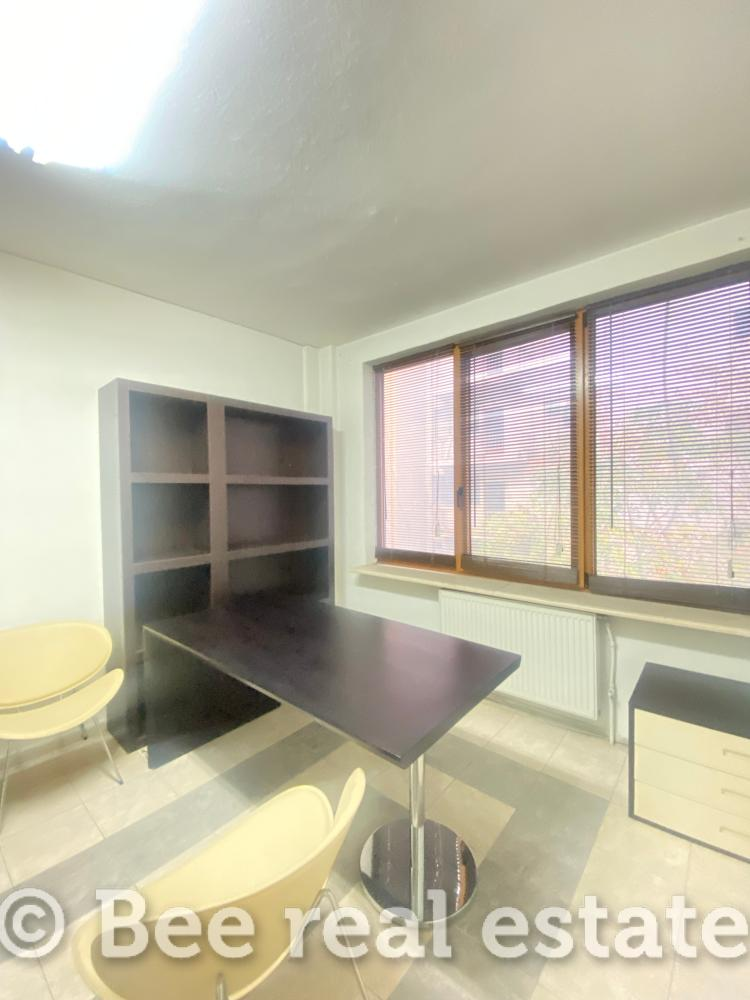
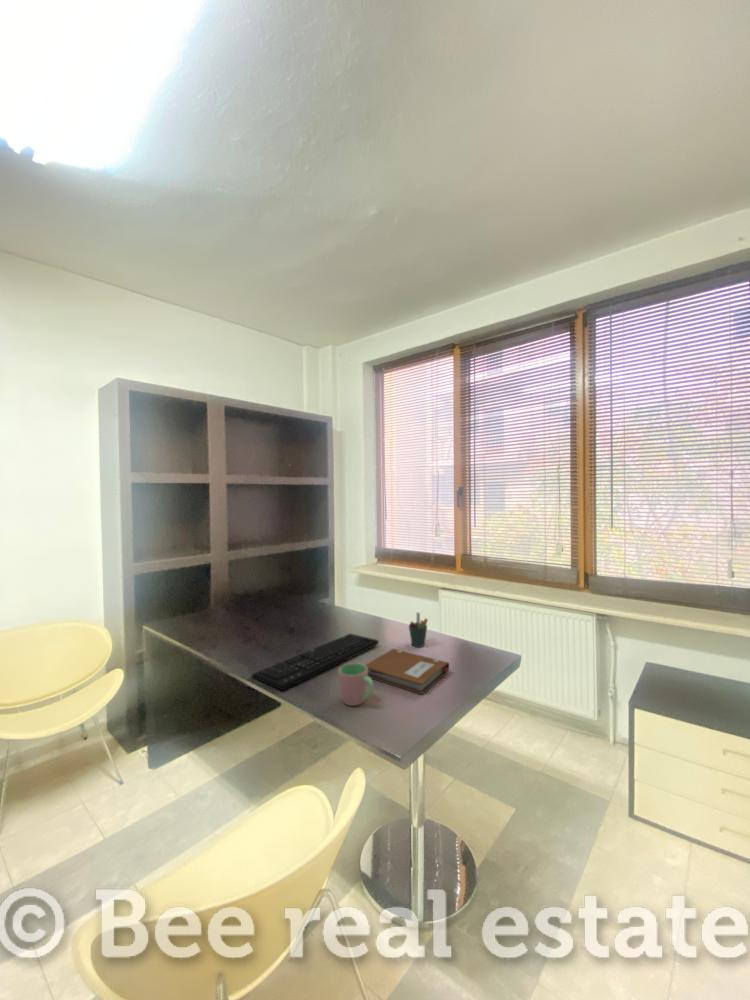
+ cup [338,662,375,707]
+ pen holder [408,612,429,648]
+ keyboard [251,633,380,692]
+ notebook [364,648,451,695]
